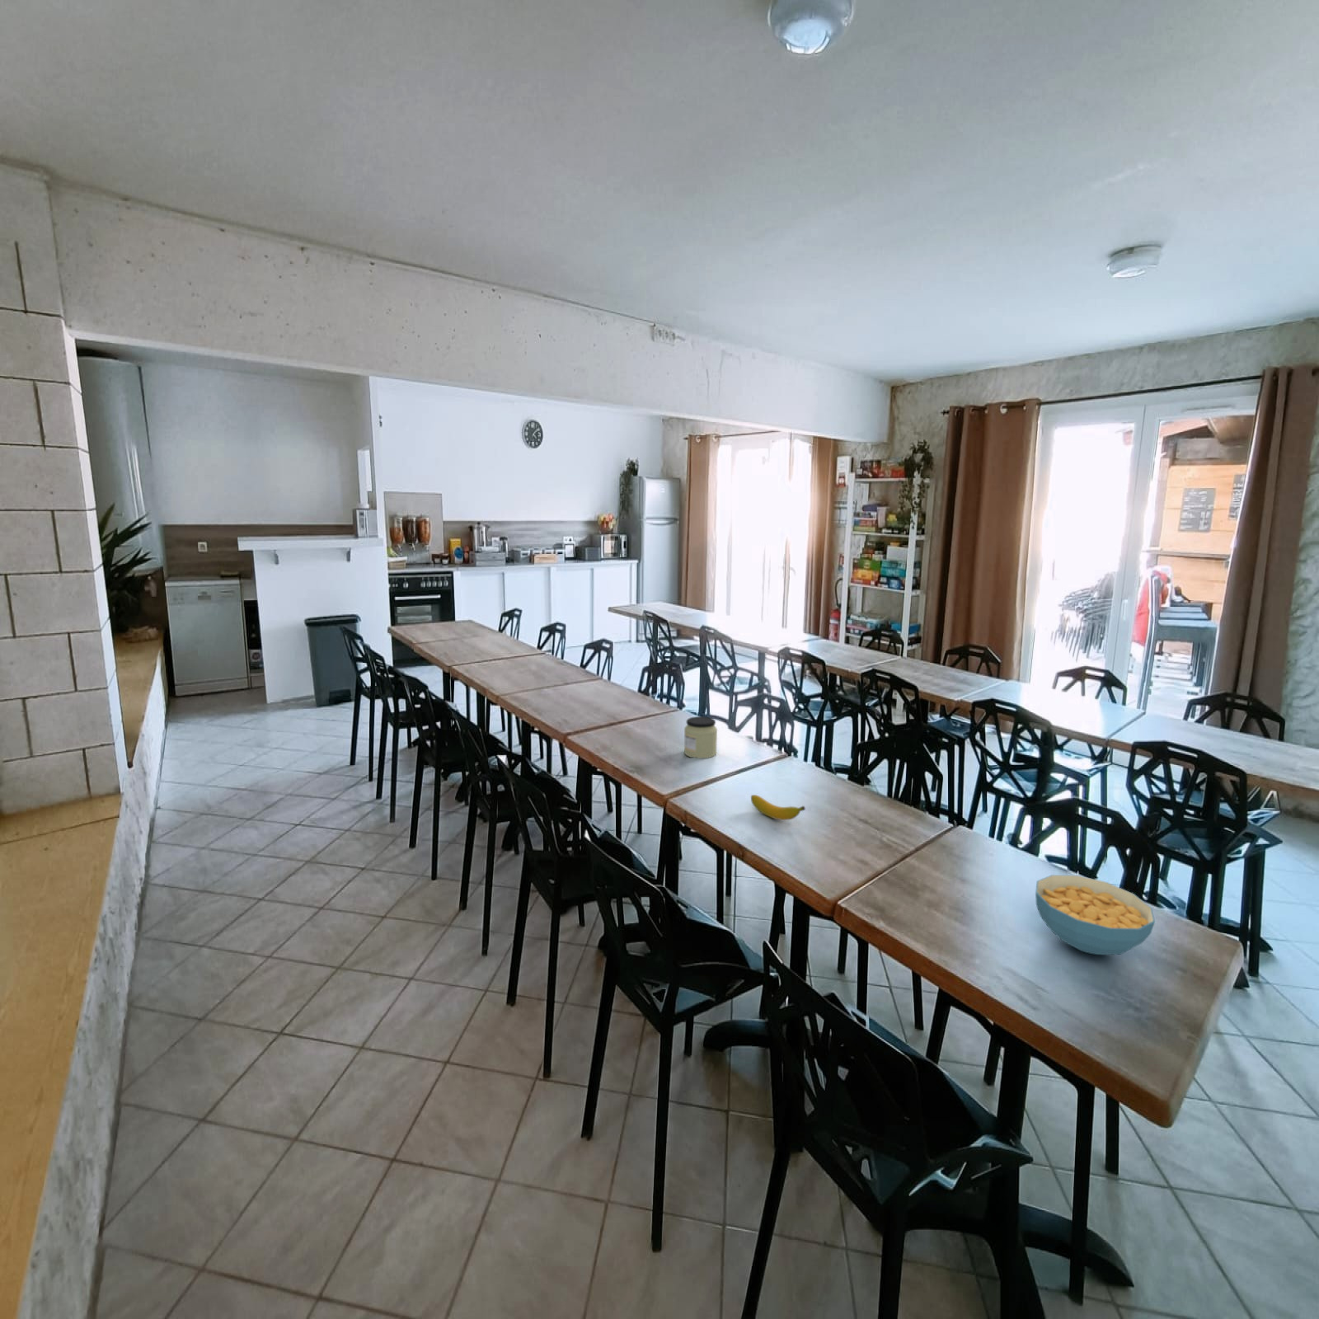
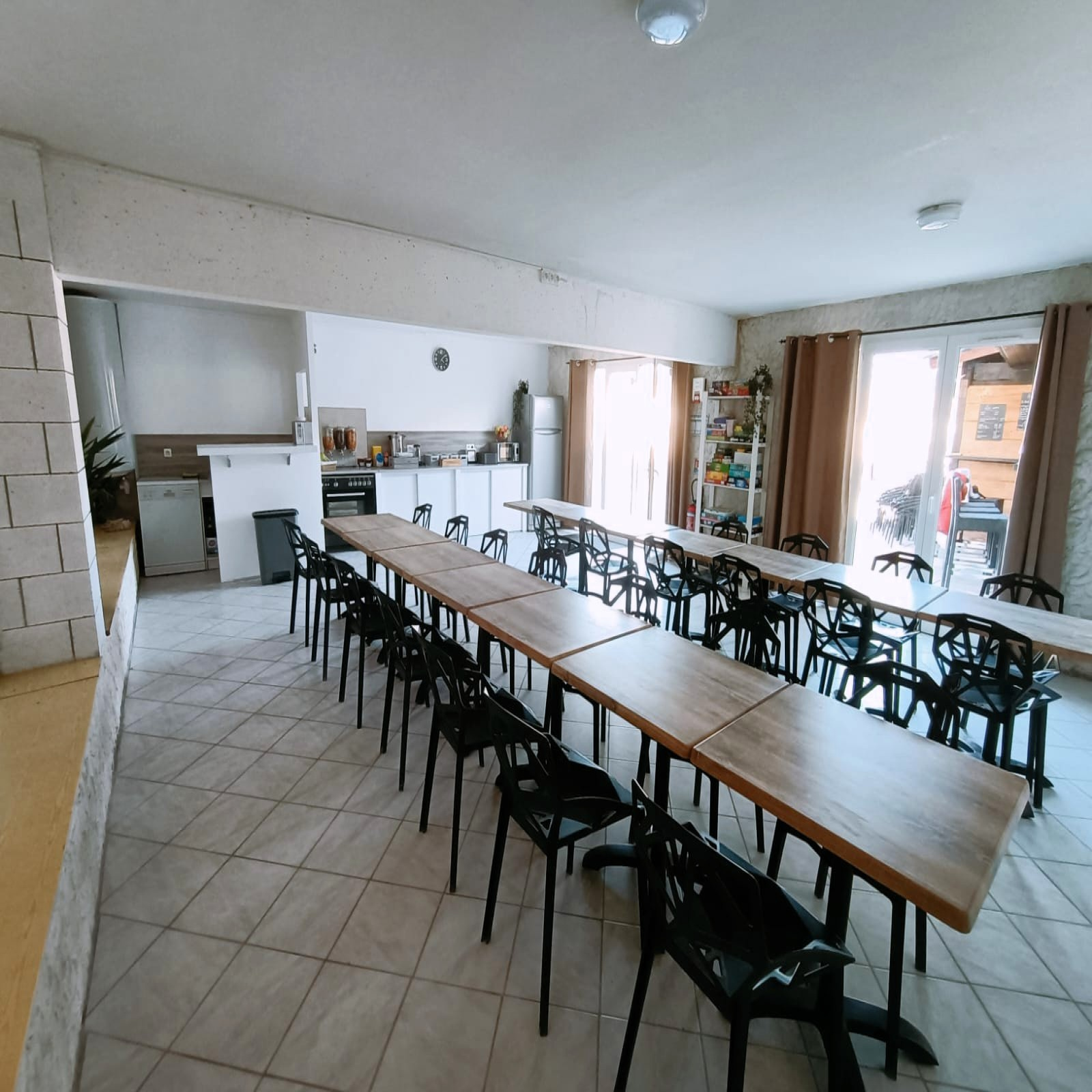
- cereal bowl [1035,873,1156,955]
- banana [750,794,806,821]
- jar [684,715,717,760]
